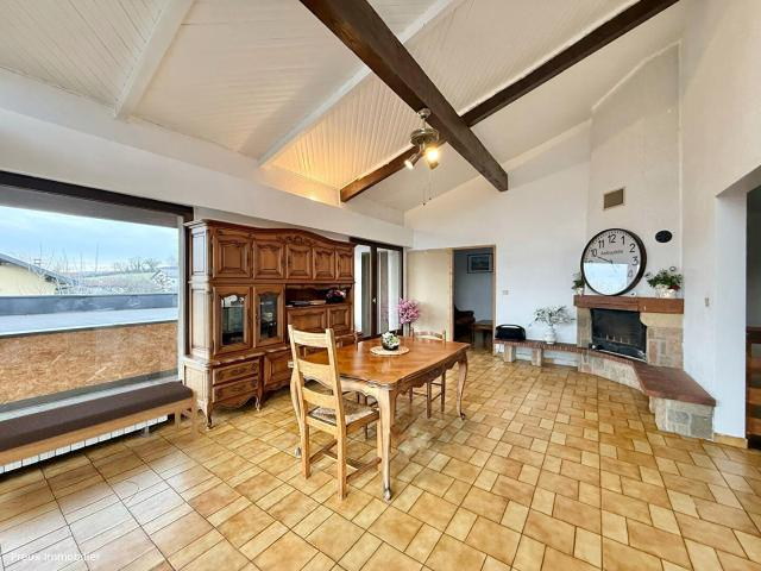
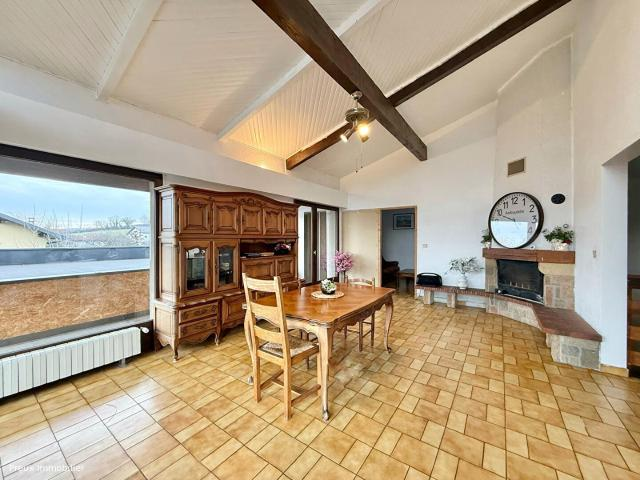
- bench [0,379,199,468]
